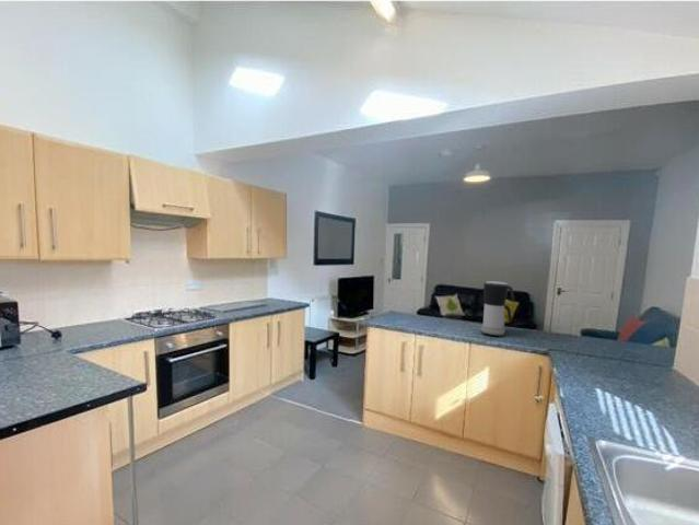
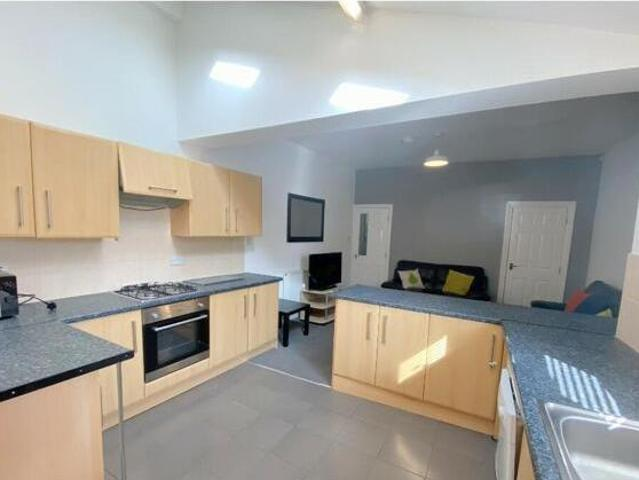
- coffee maker [480,280,515,338]
